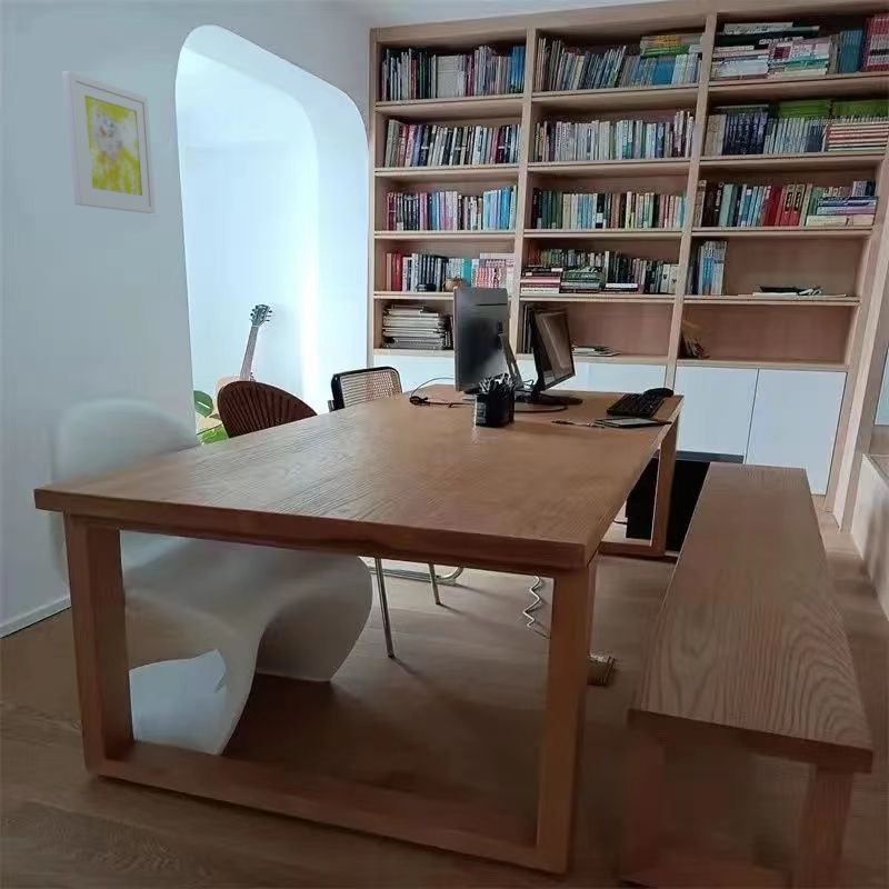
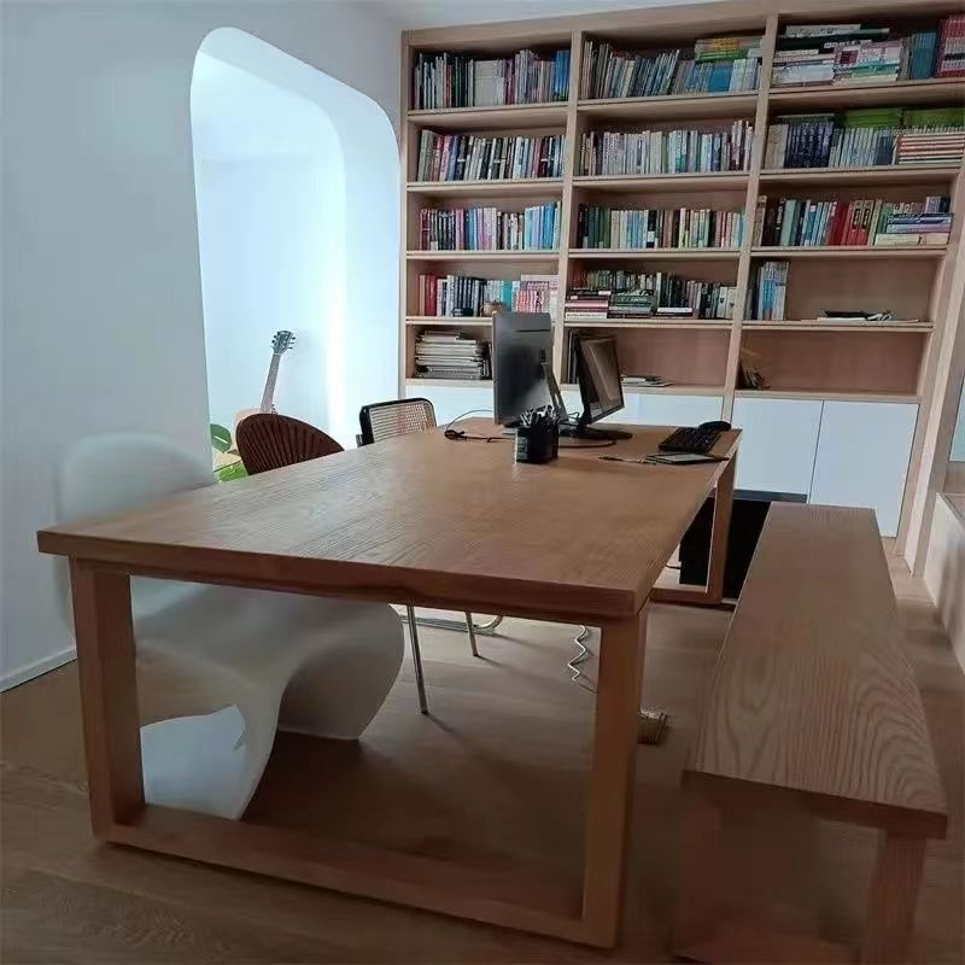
- wall art [61,70,157,214]
